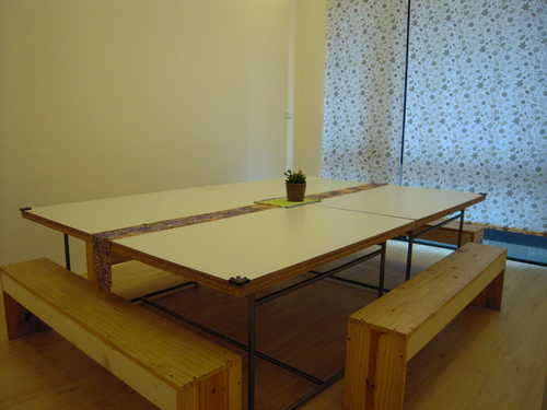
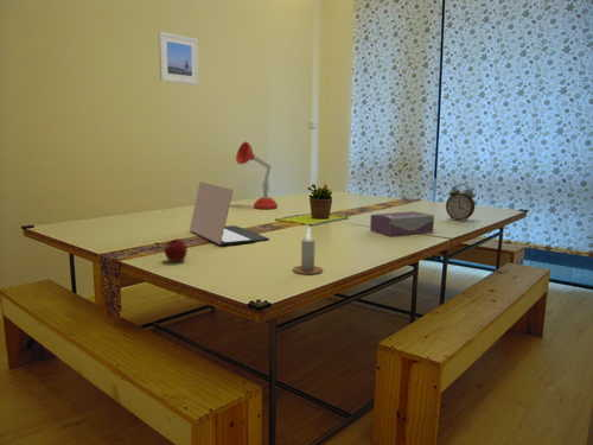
+ tissue box [369,210,435,237]
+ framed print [158,31,200,87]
+ candle [292,227,324,275]
+ desk lamp [235,140,279,210]
+ apple [164,239,189,263]
+ alarm clock [445,183,476,222]
+ laptop [189,180,270,246]
